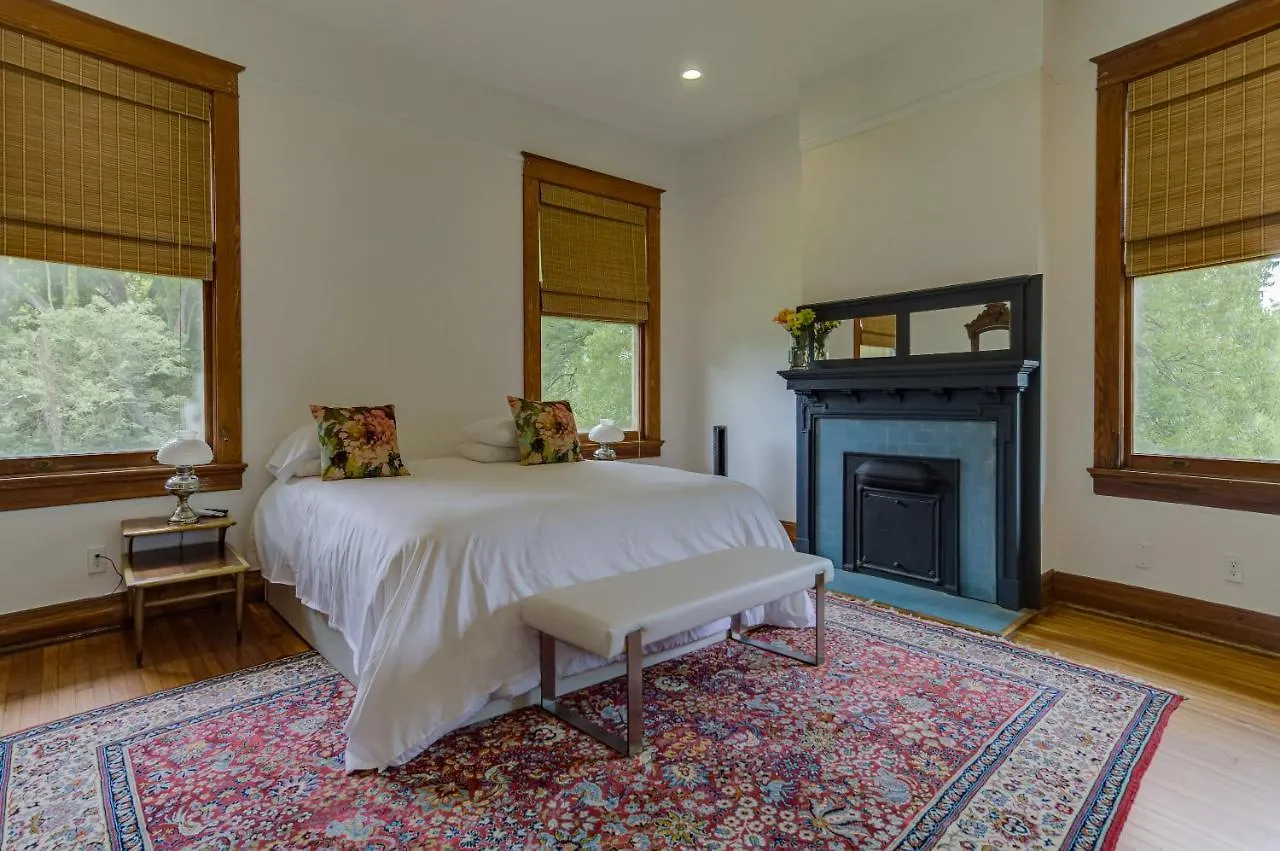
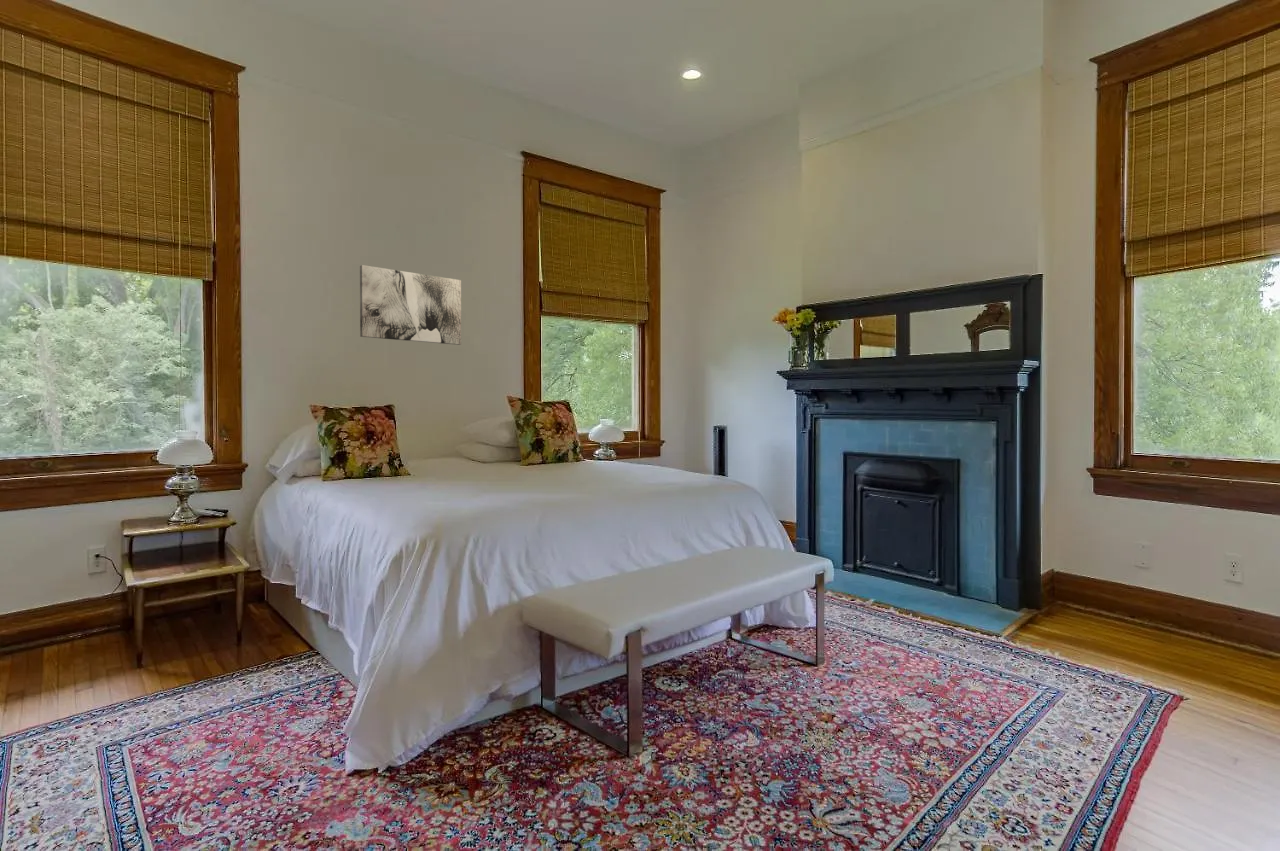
+ wall art [359,264,462,346]
